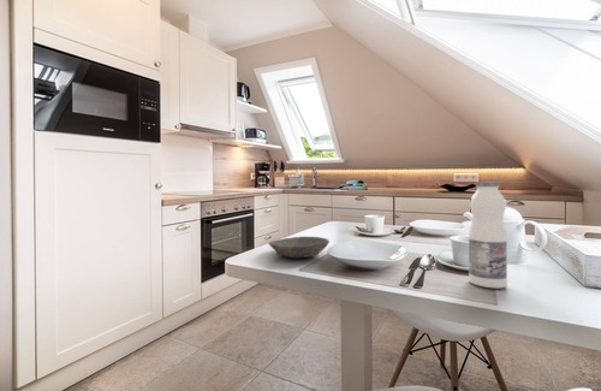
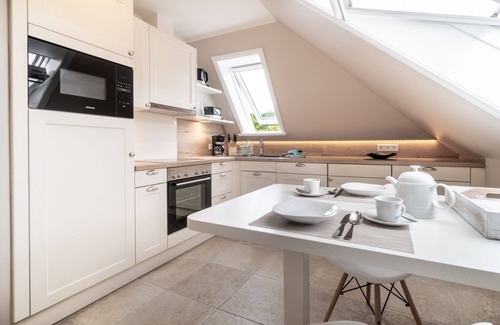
- bowl [267,236,331,259]
- juice bottle [468,182,508,289]
